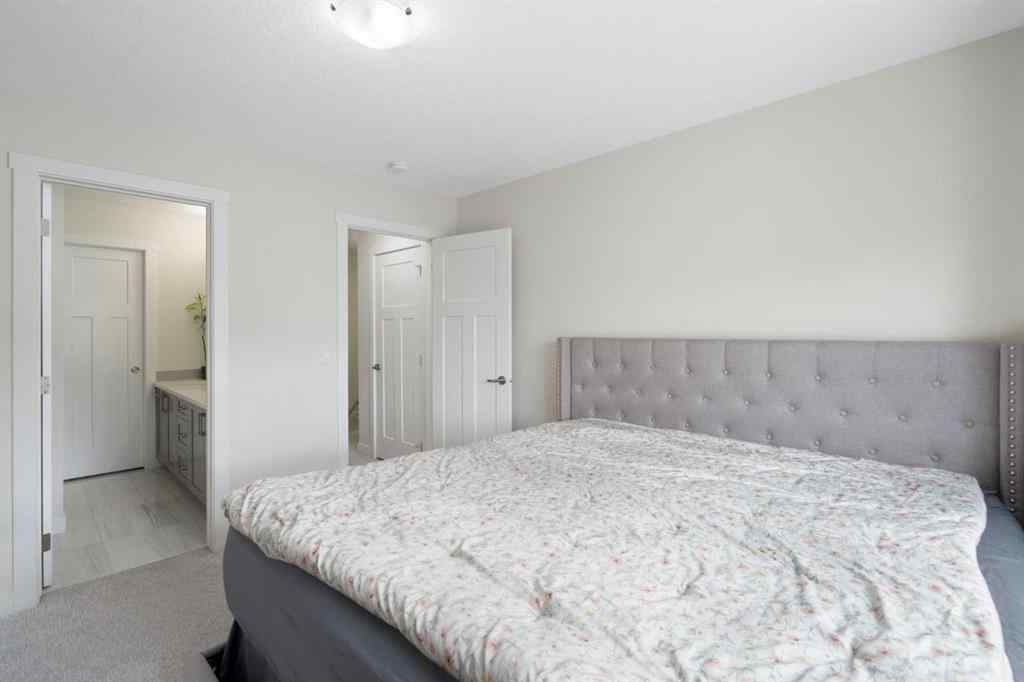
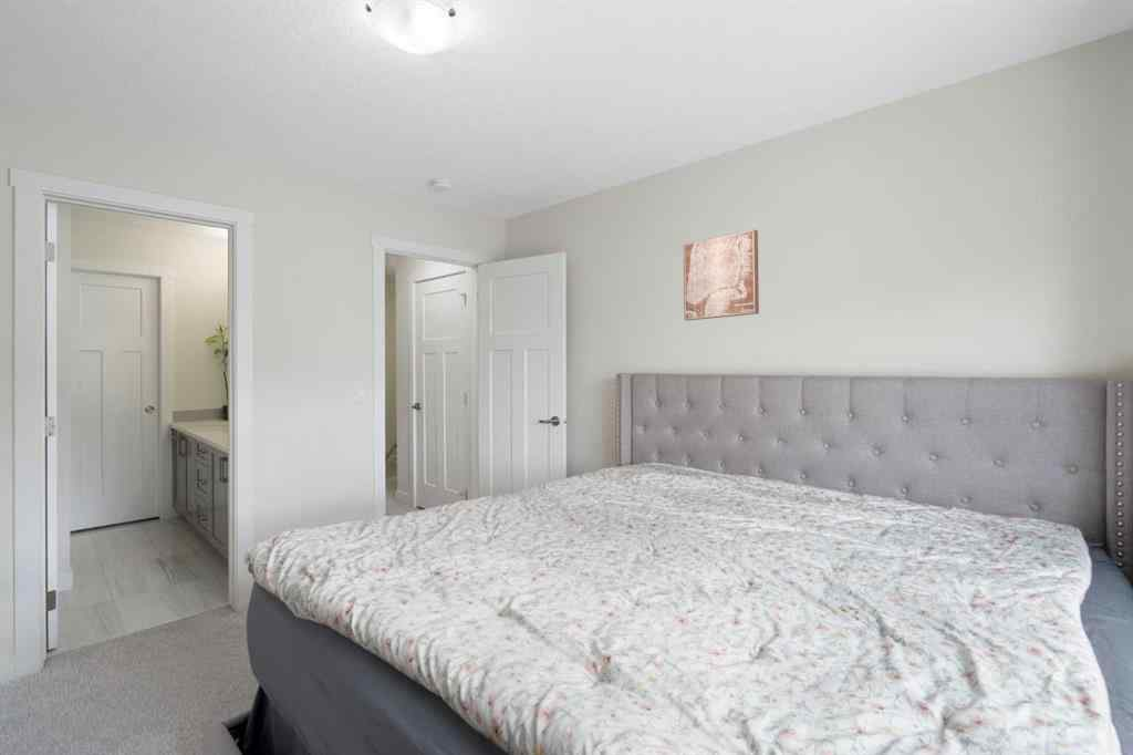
+ wall art [683,229,760,322]
